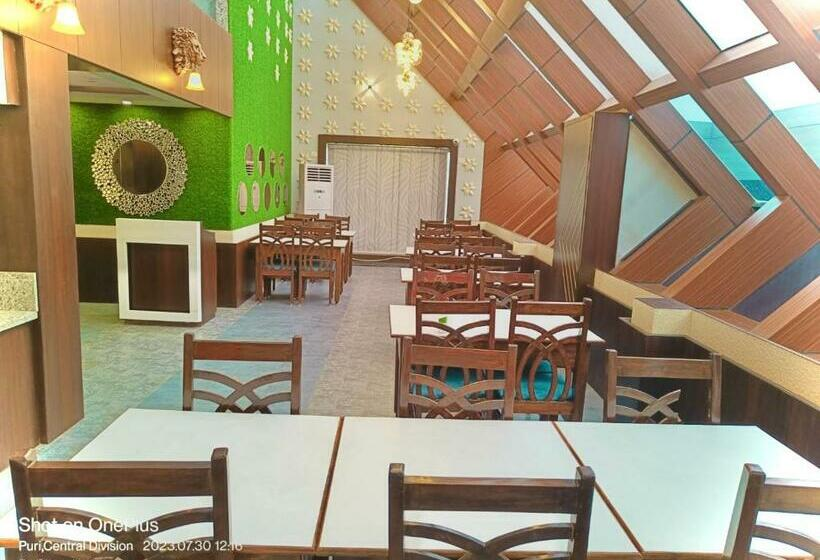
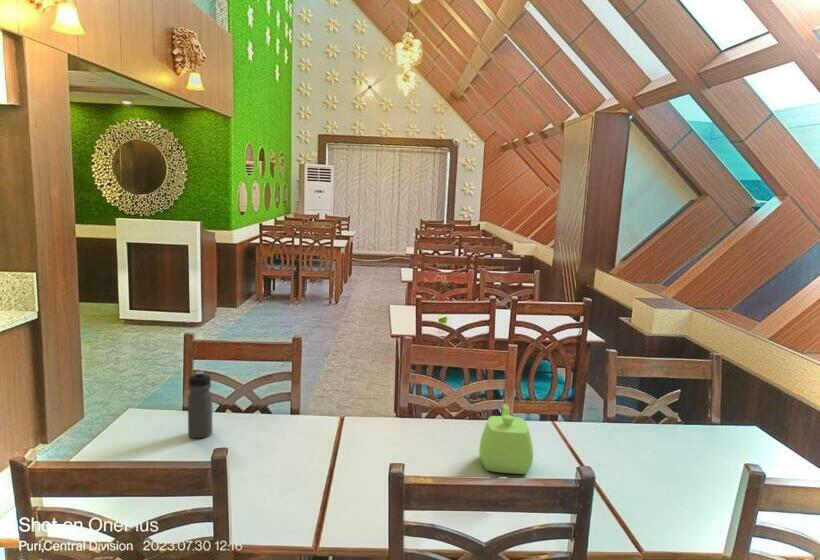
+ teapot [478,402,534,475]
+ water bottle [187,370,213,439]
